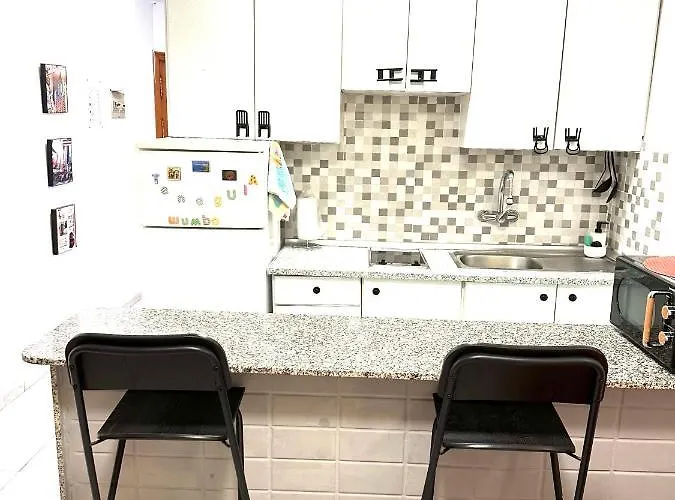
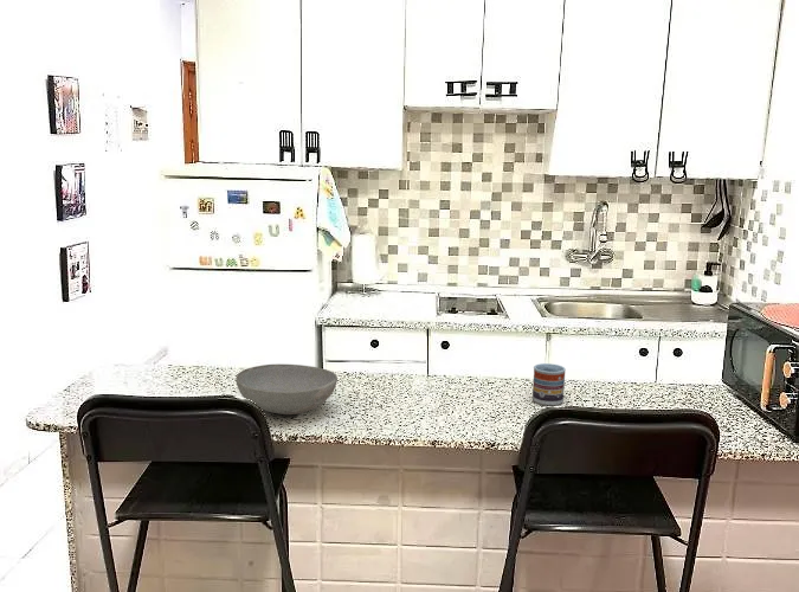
+ bowl [234,363,339,416]
+ cup [531,362,567,406]
